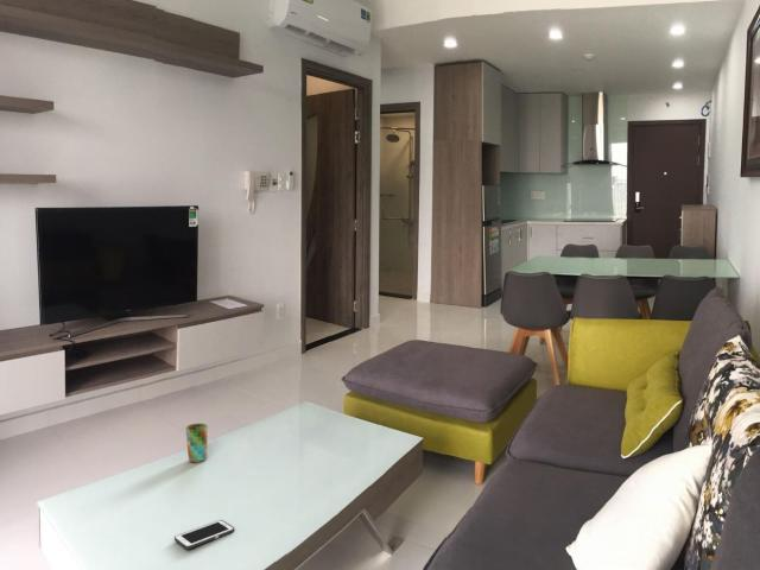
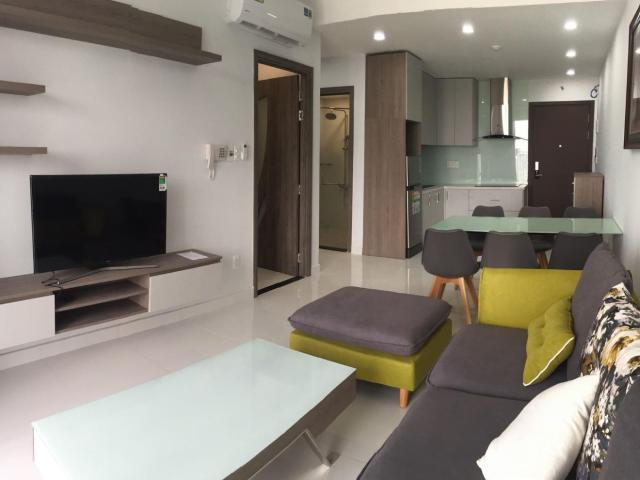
- cell phone [173,519,235,550]
- cup [184,423,209,464]
